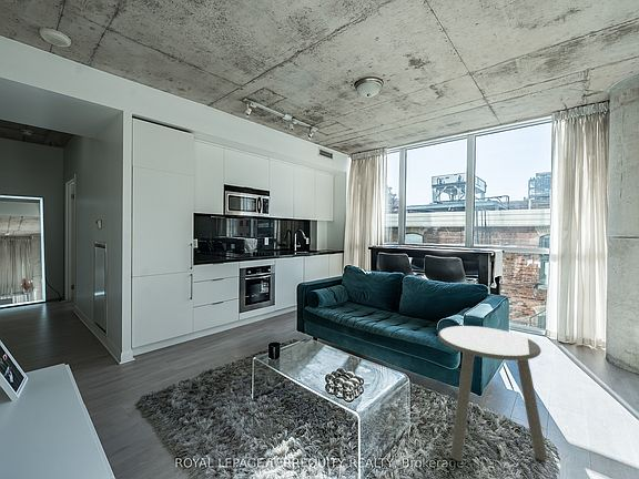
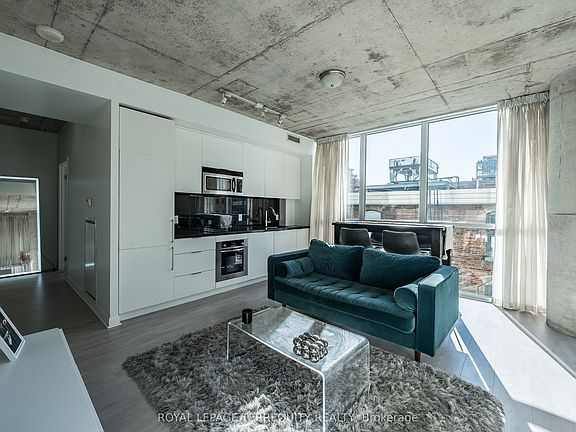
- side table [437,325,548,462]
